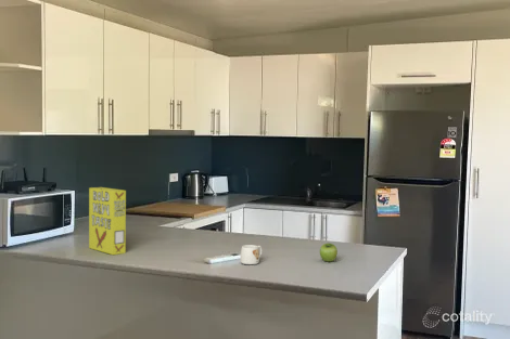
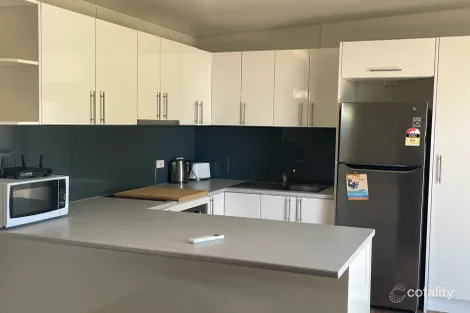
- fruit [319,243,339,262]
- cereal box [88,186,127,256]
- mug [239,244,263,265]
